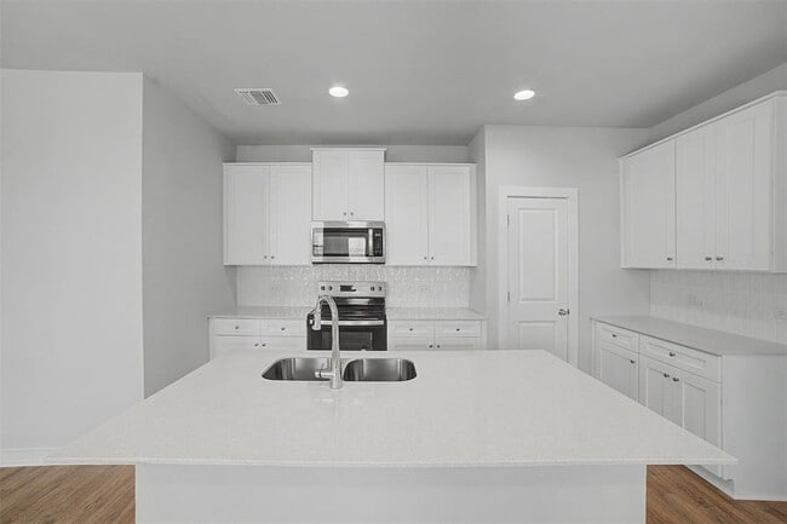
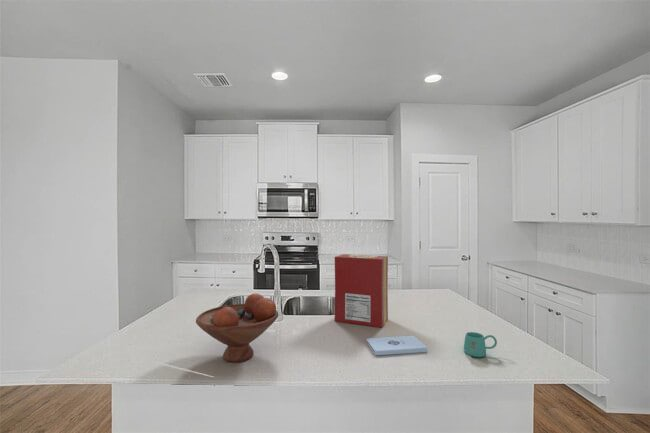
+ cereal box [334,253,389,328]
+ notepad [366,335,428,356]
+ mug [463,331,498,358]
+ fruit bowl [195,292,279,363]
